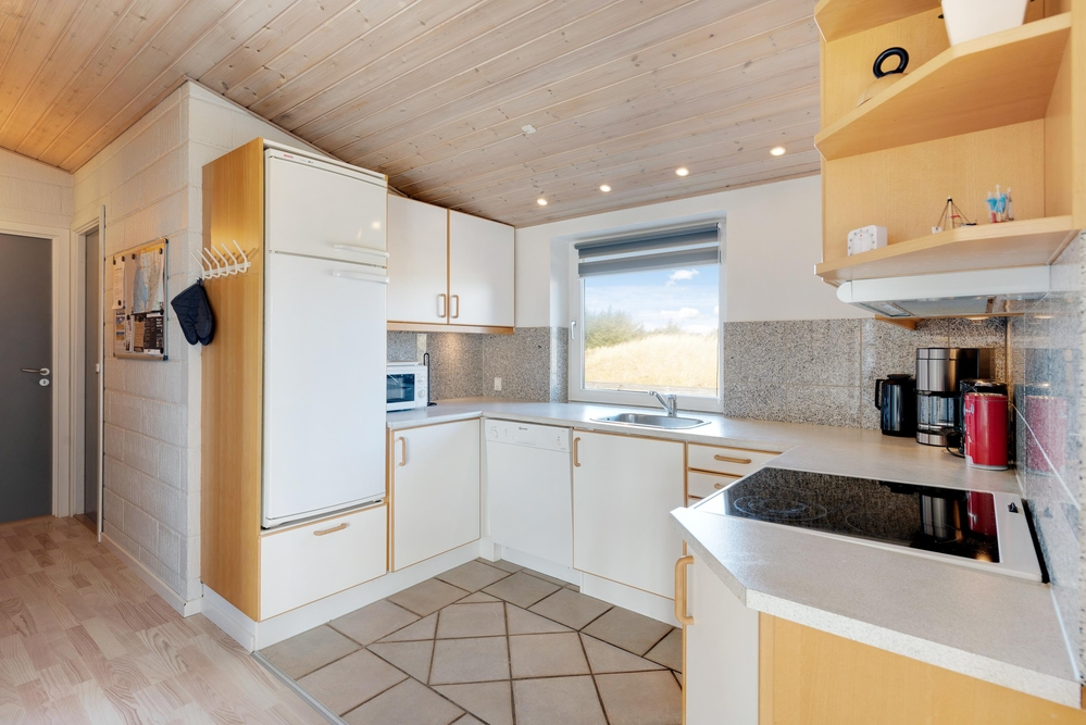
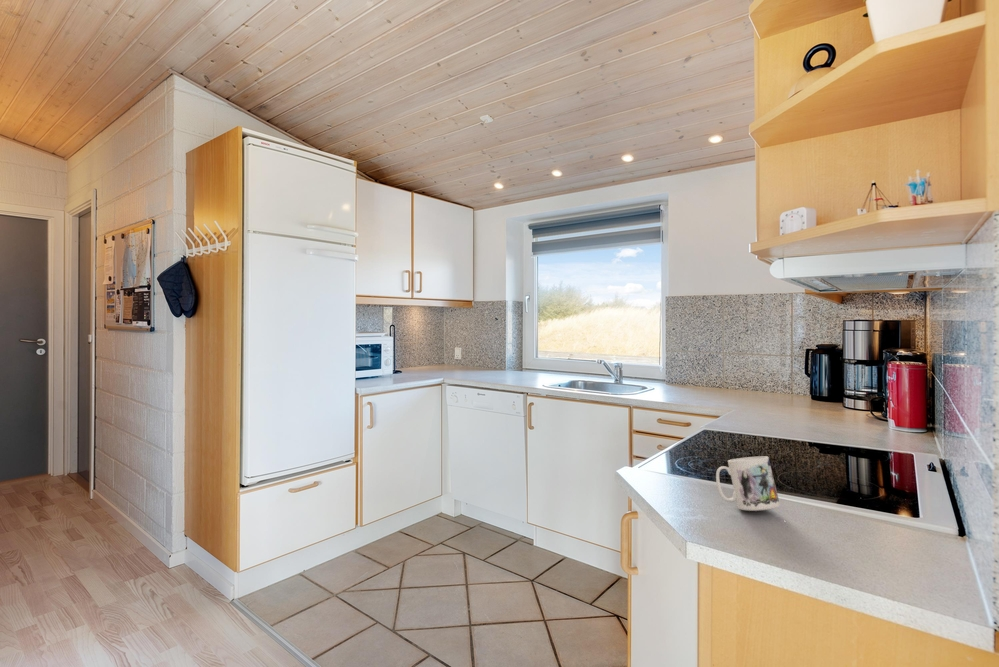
+ mug [715,455,781,512]
